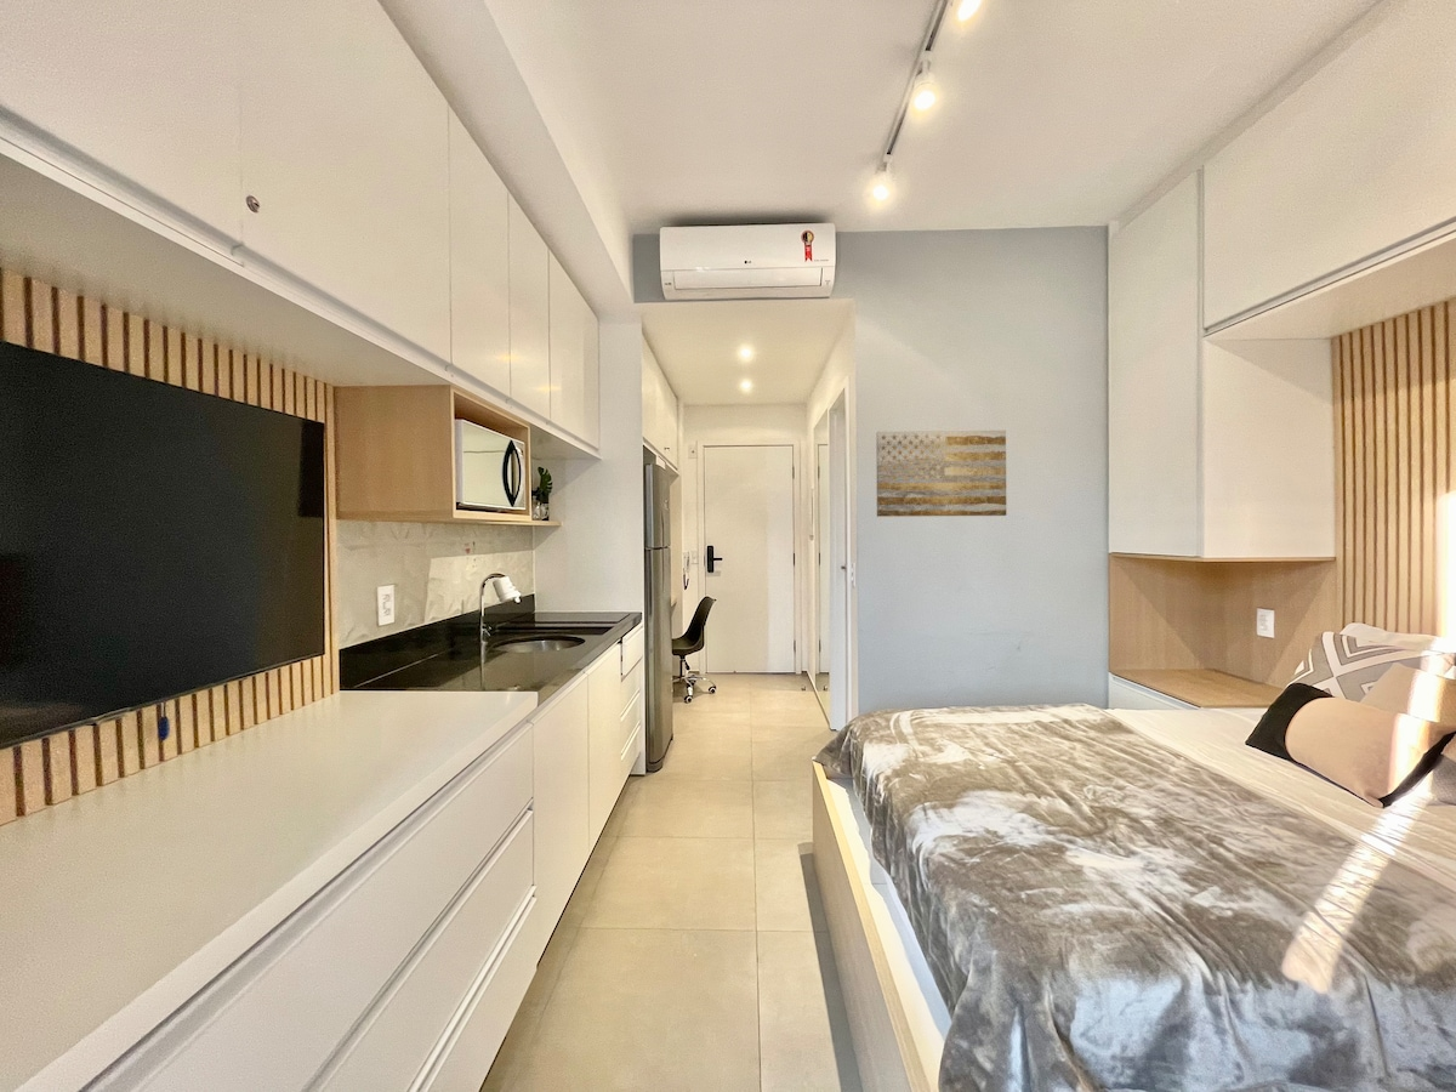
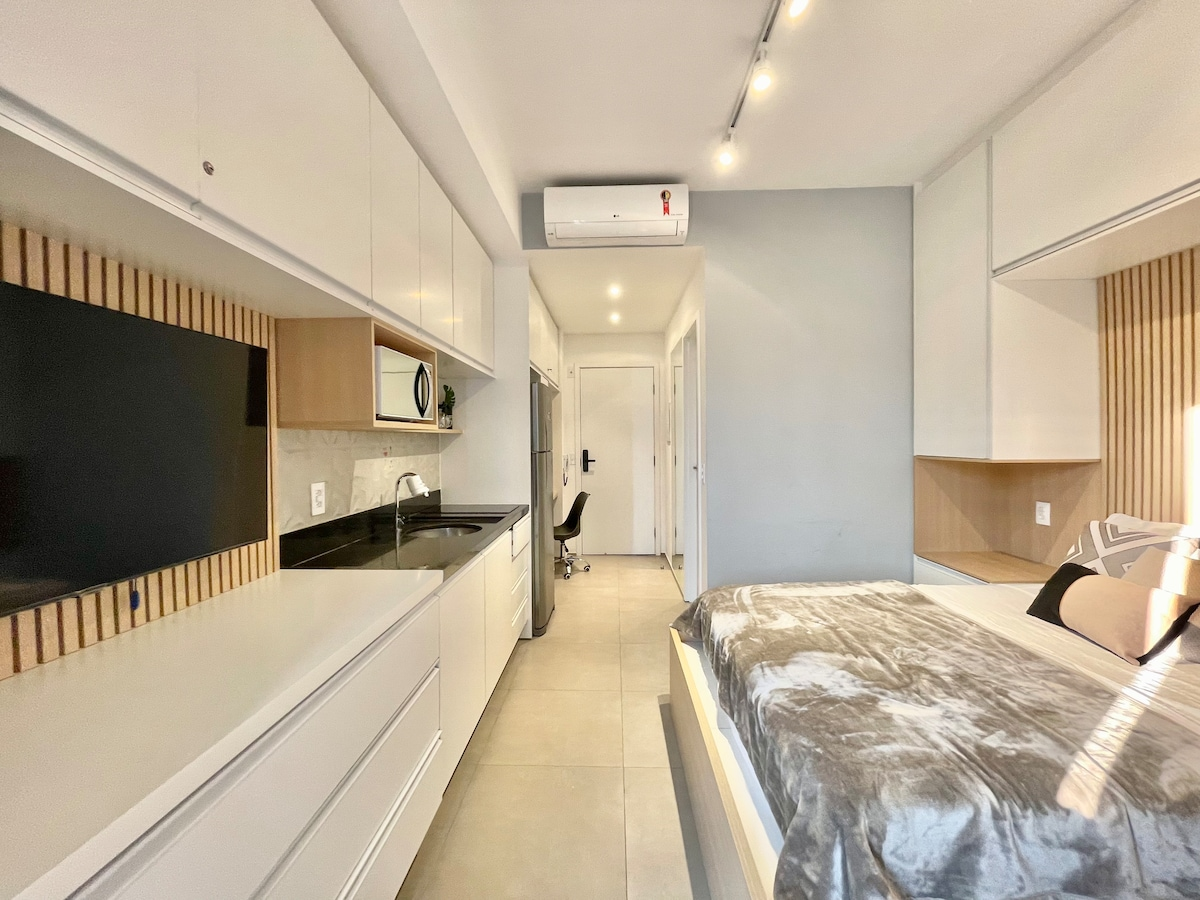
- wall art [875,430,1008,518]
